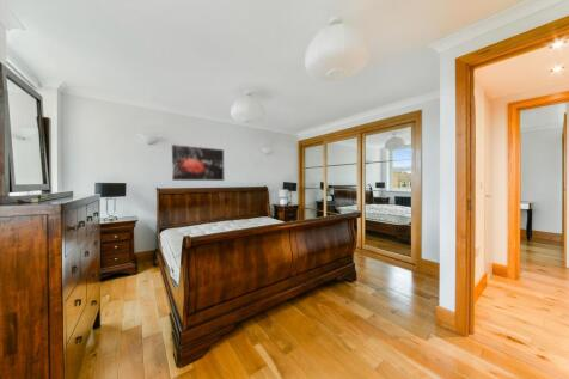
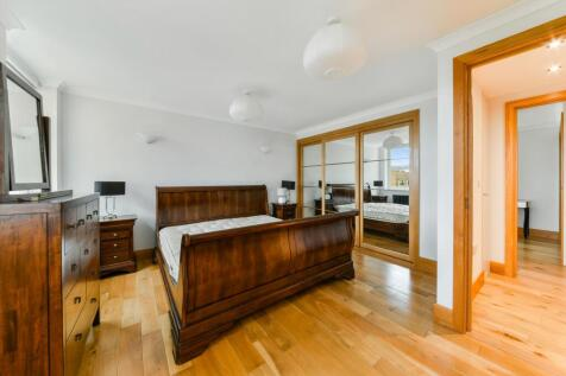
- wall art [171,143,225,182]
